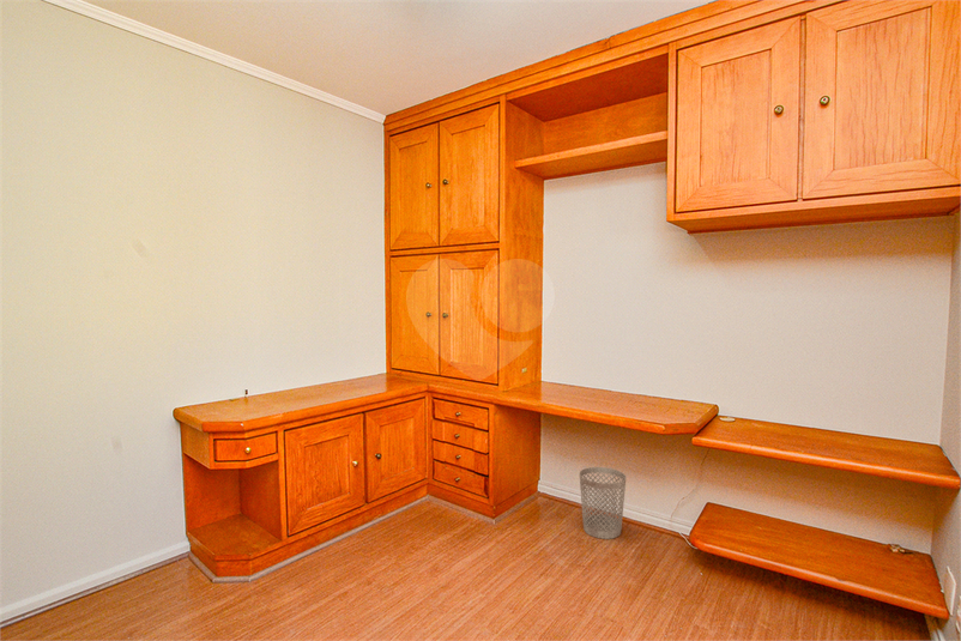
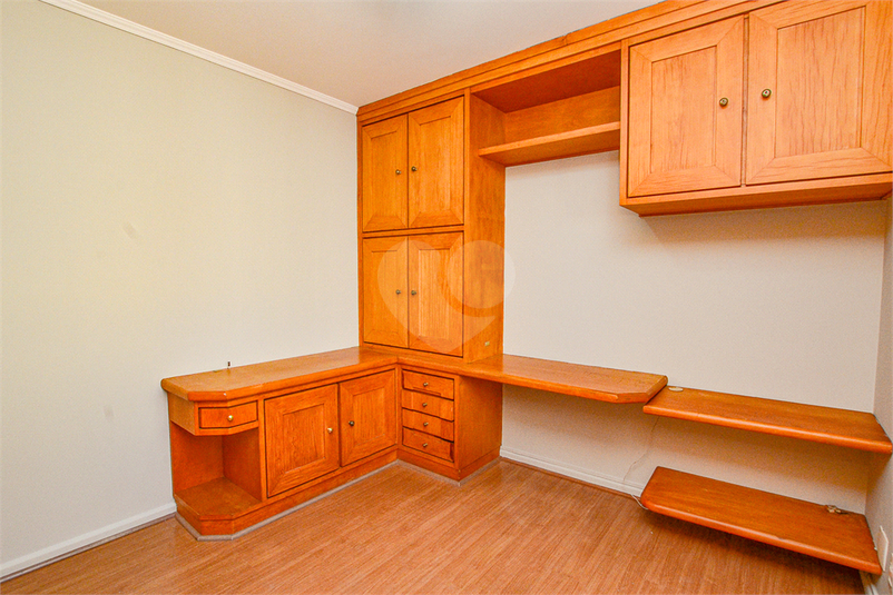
- wastebasket [579,466,627,540]
